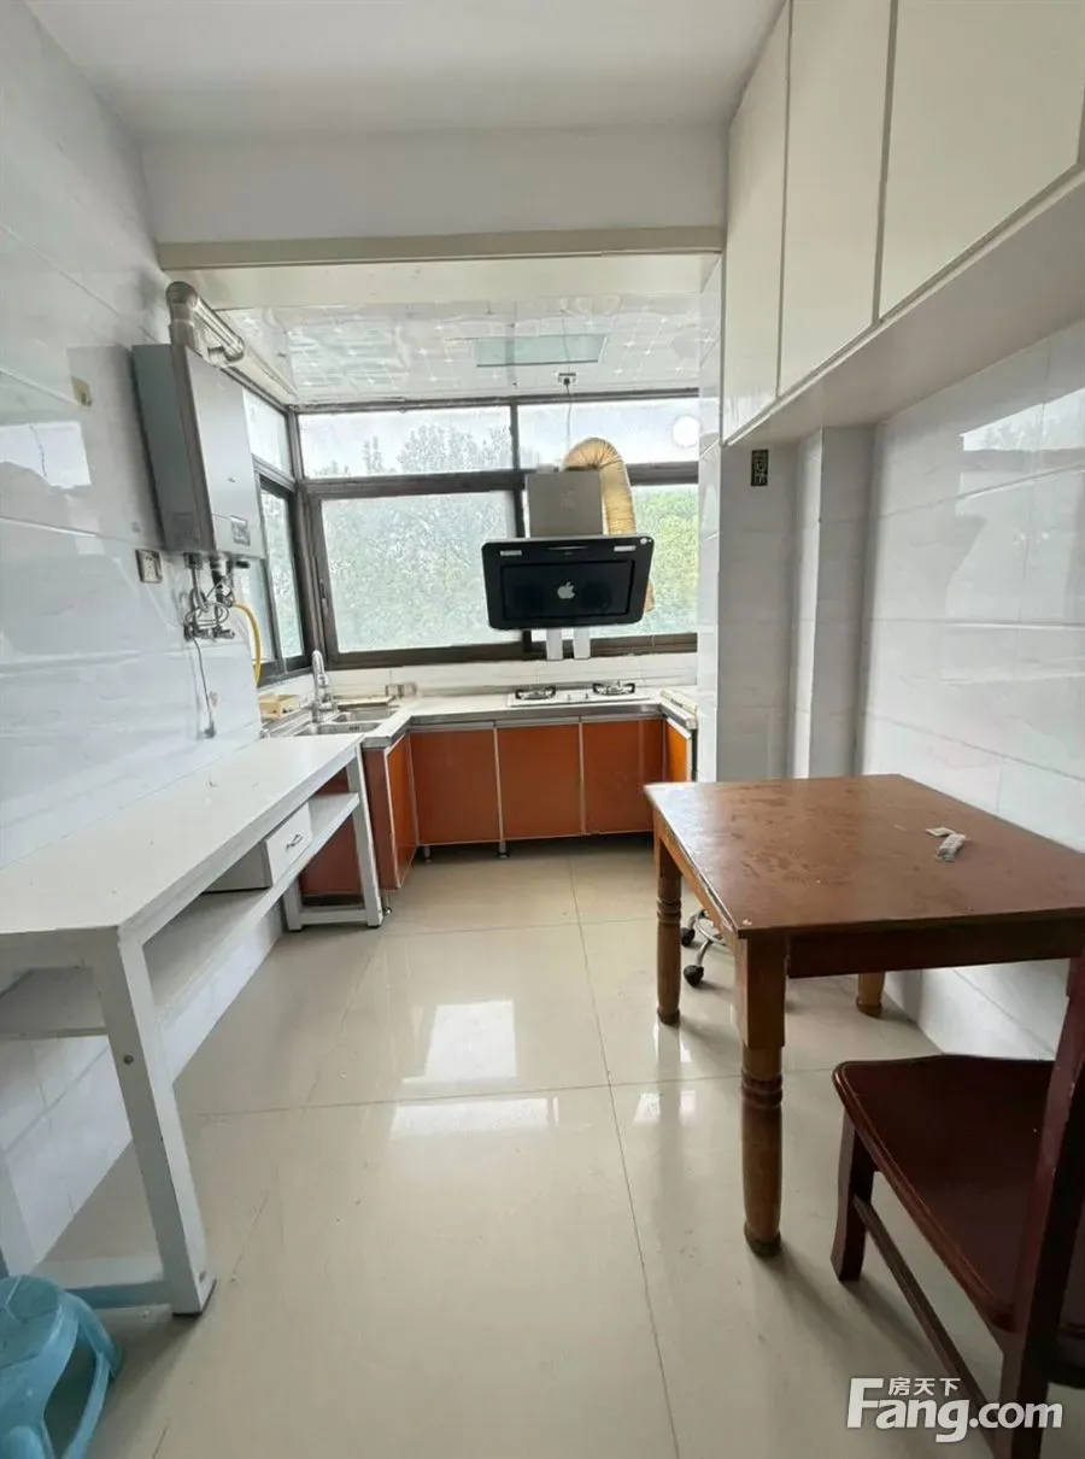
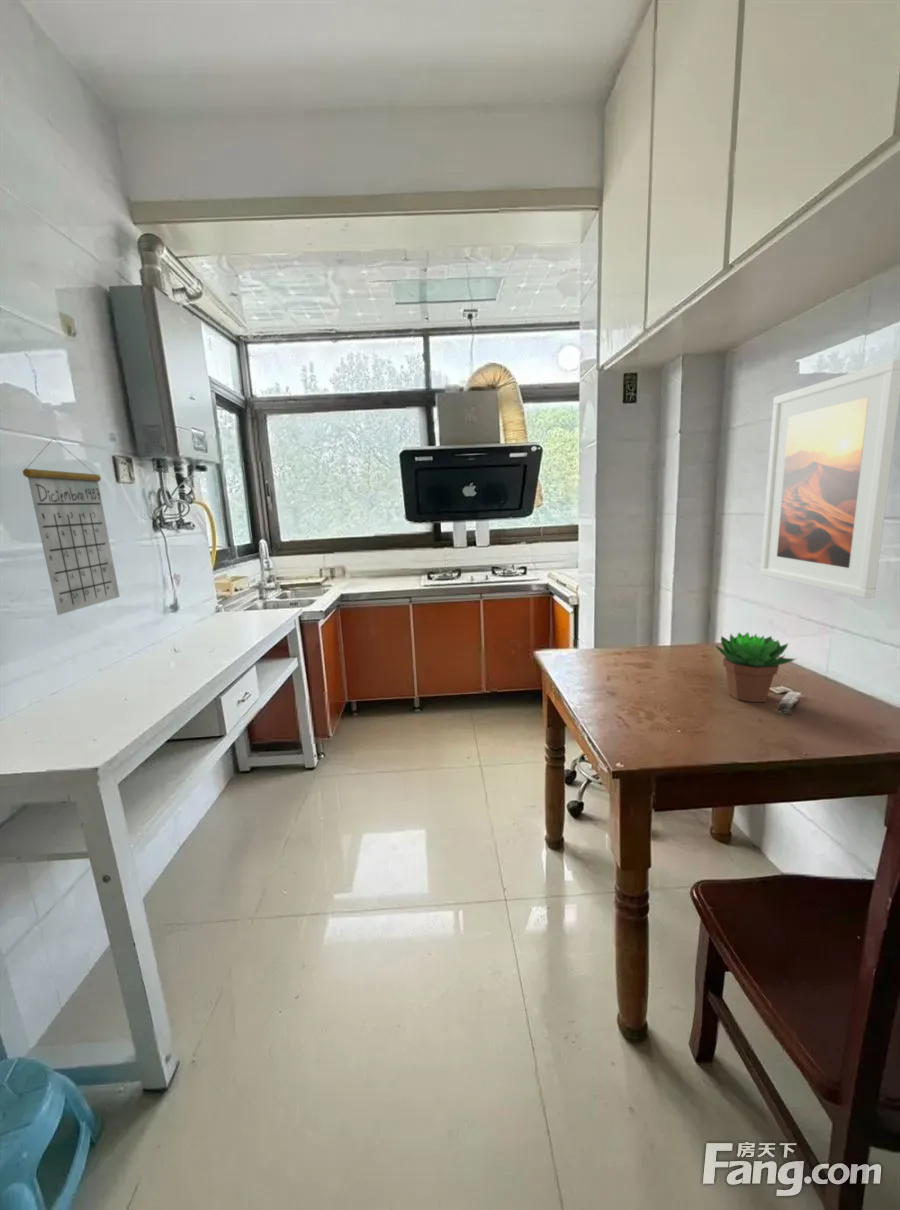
+ succulent plant [714,631,797,703]
+ calendar [22,437,121,616]
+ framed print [759,358,900,599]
